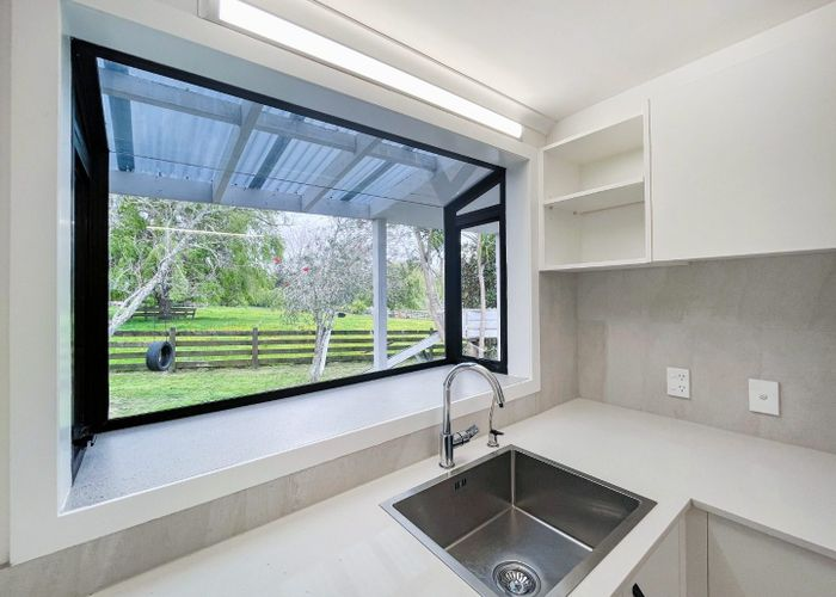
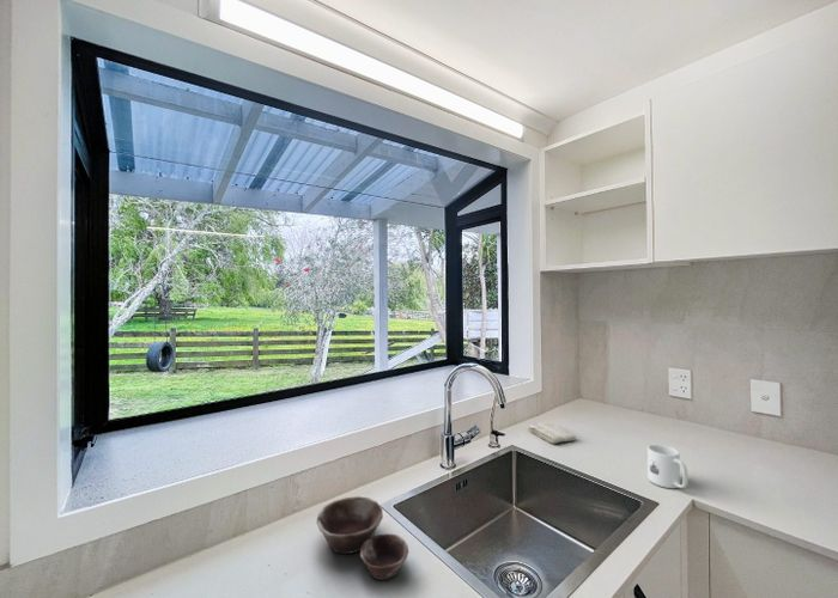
+ washcloth [526,421,577,444]
+ bowl [315,495,409,581]
+ mug [646,444,690,489]
